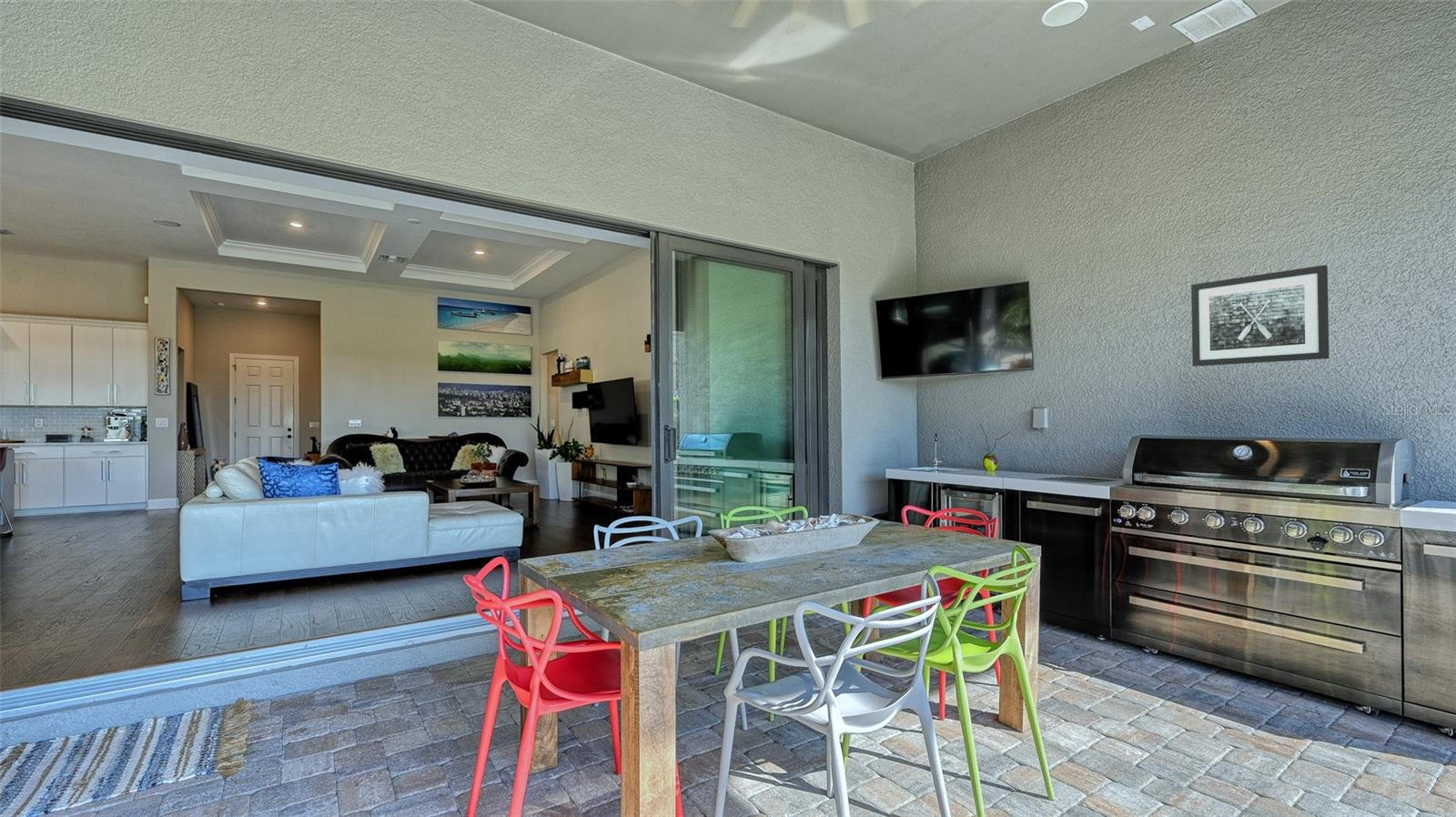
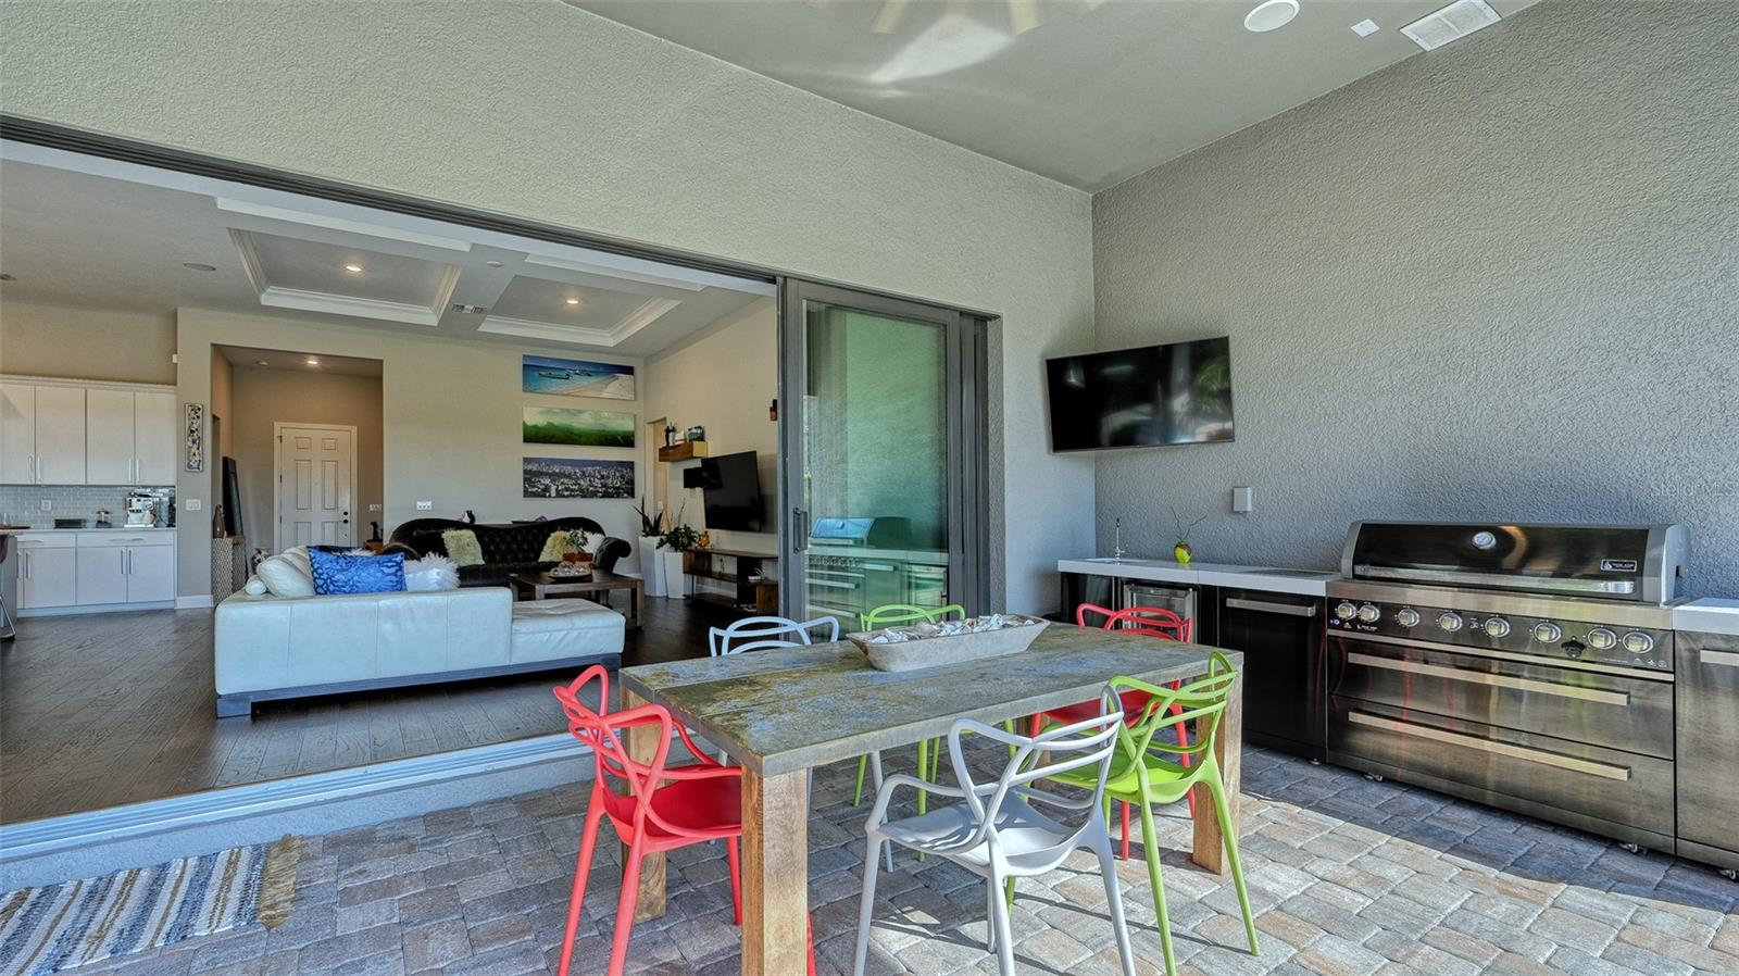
- wall art [1190,264,1330,368]
